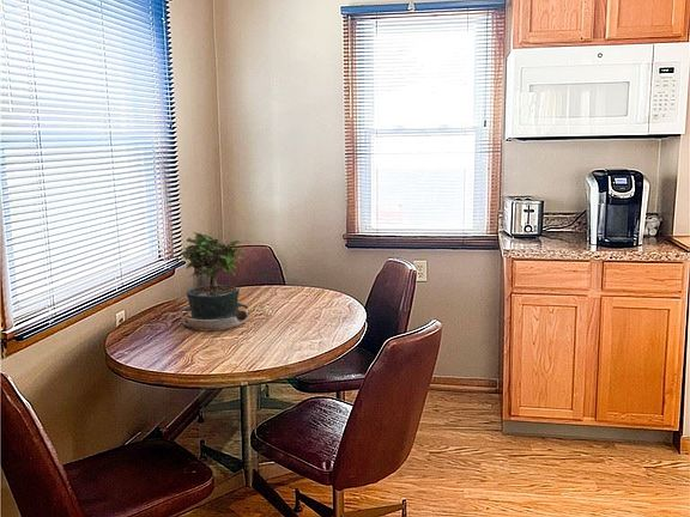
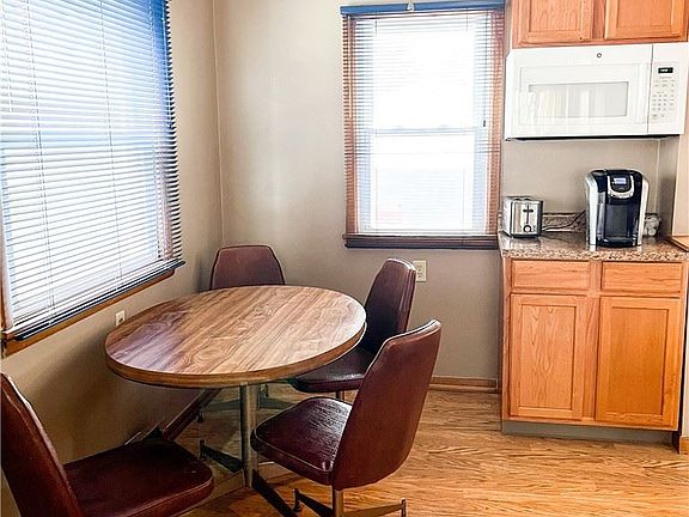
- potted plant [178,231,252,330]
